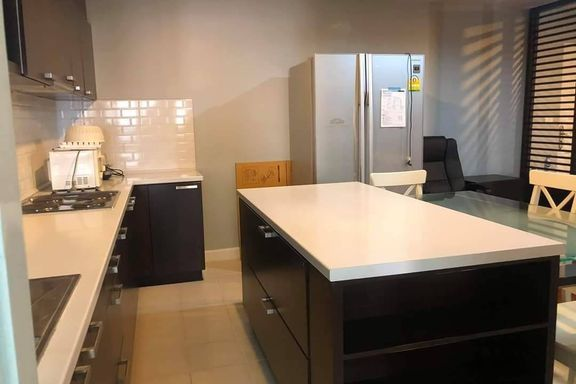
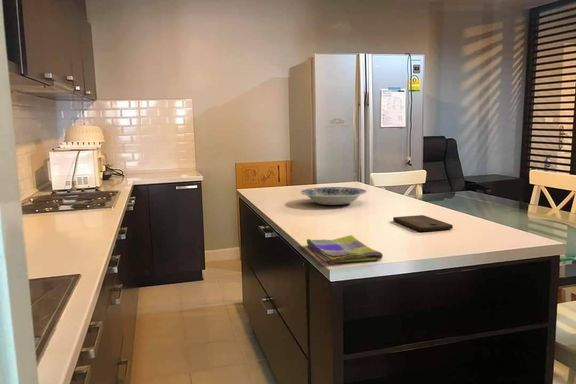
+ plate [300,186,367,206]
+ dish towel [306,234,384,264]
+ cutting board [392,214,454,232]
